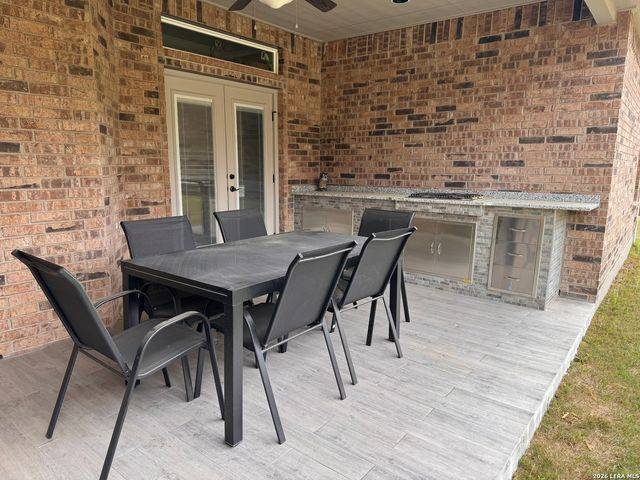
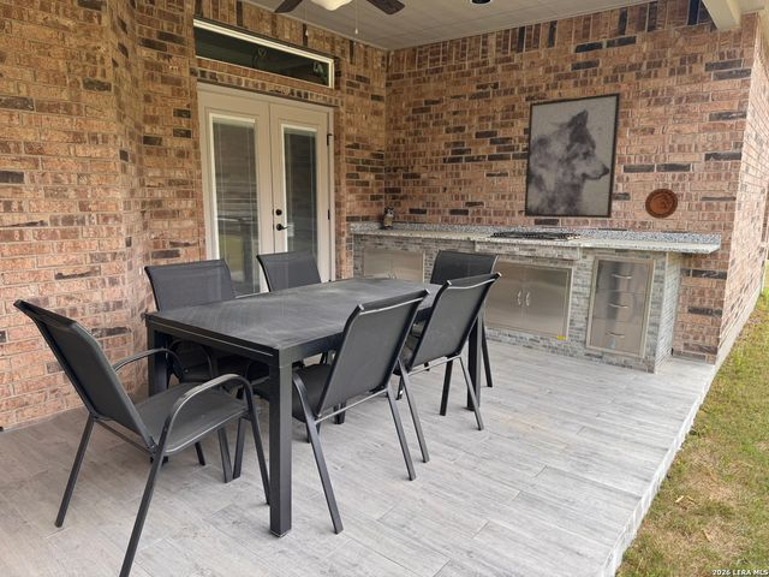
+ wall art [523,91,622,219]
+ decorative plate [644,188,679,220]
